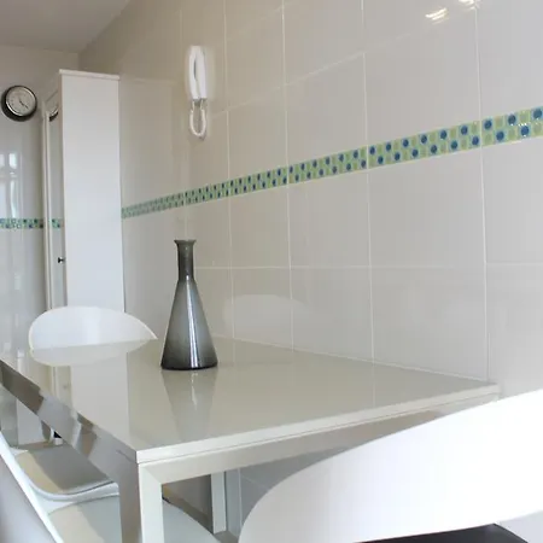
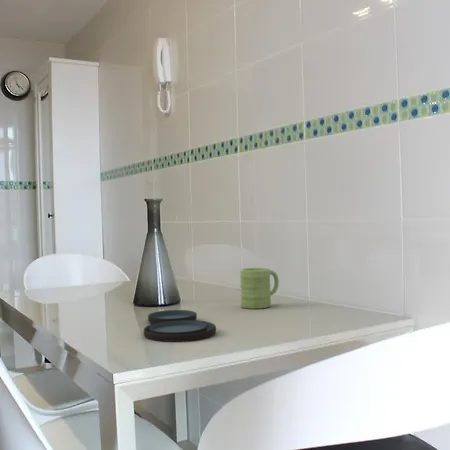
+ mug [239,267,280,310]
+ plate [143,309,217,343]
